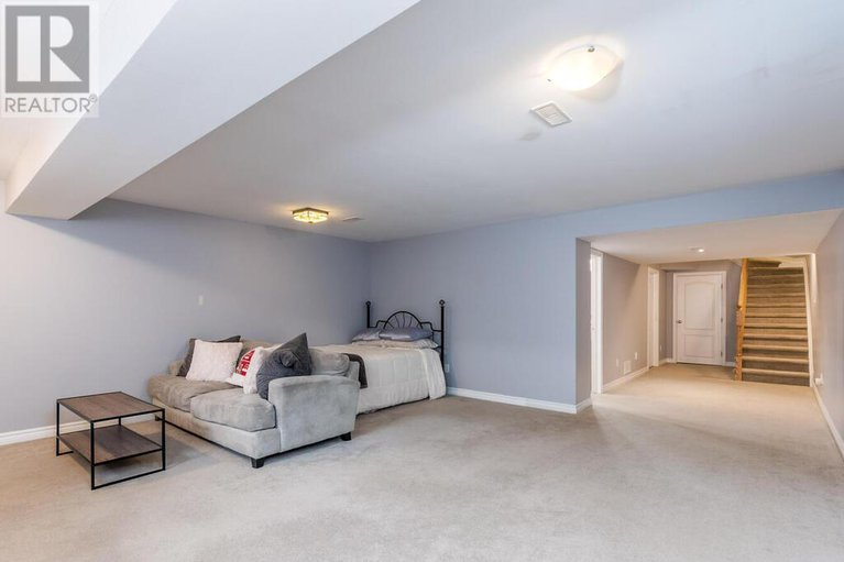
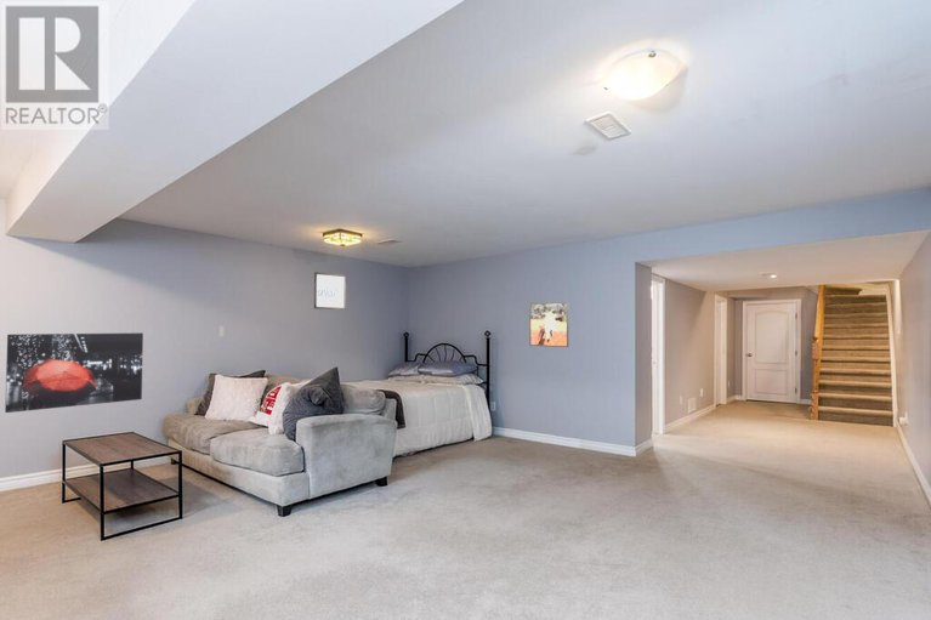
+ wall art [313,271,347,311]
+ wall art [4,331,144,414]
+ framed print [528,301,569,348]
